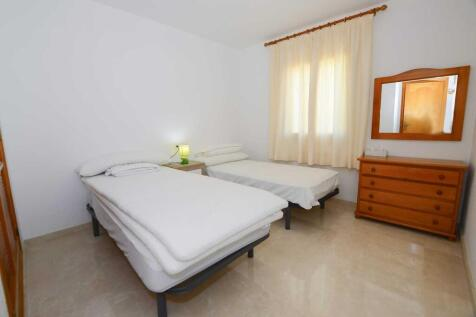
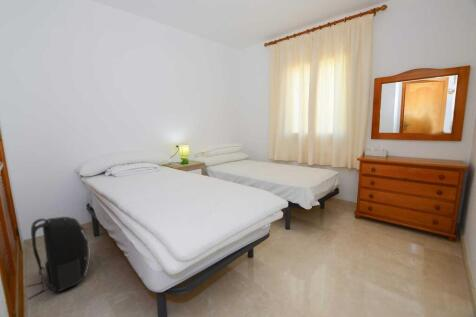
+ backpack [26,216,90,301]
